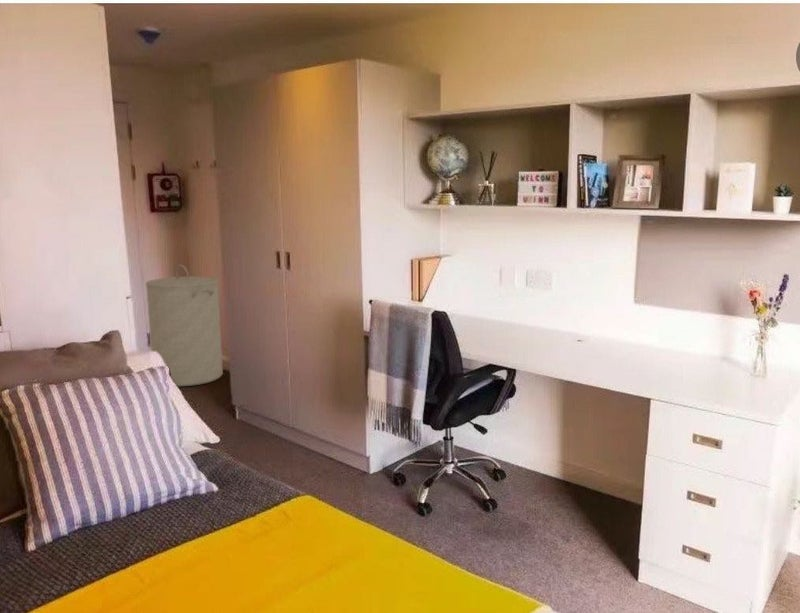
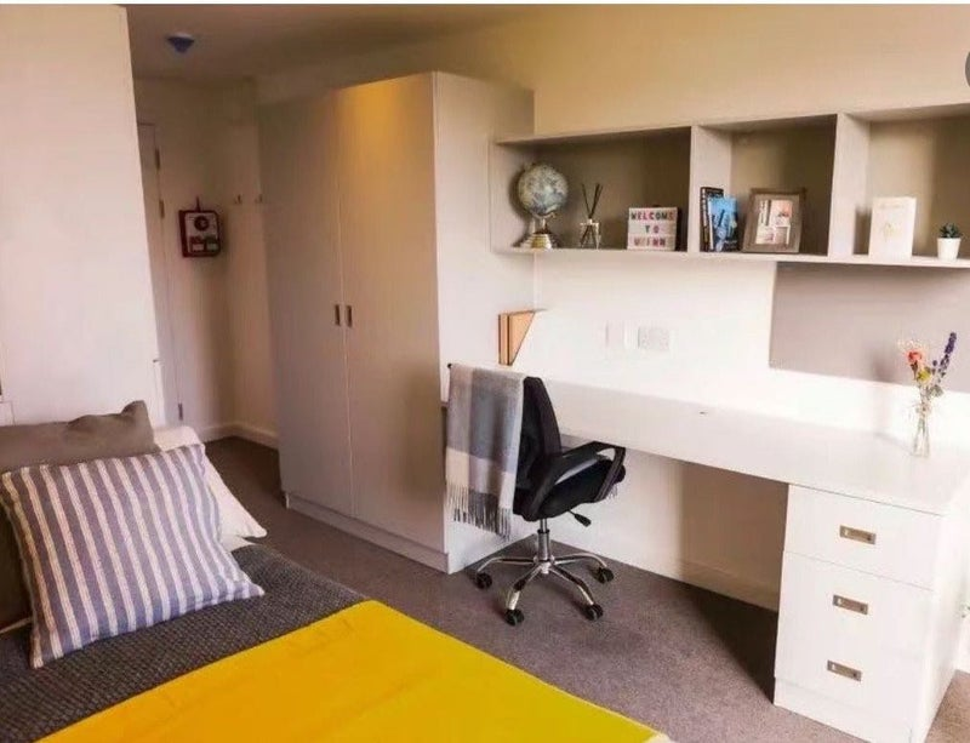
- laundry hamper [145,263,224,387]
